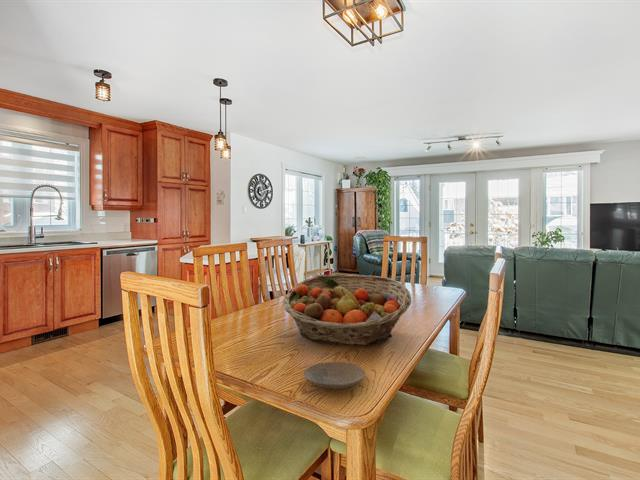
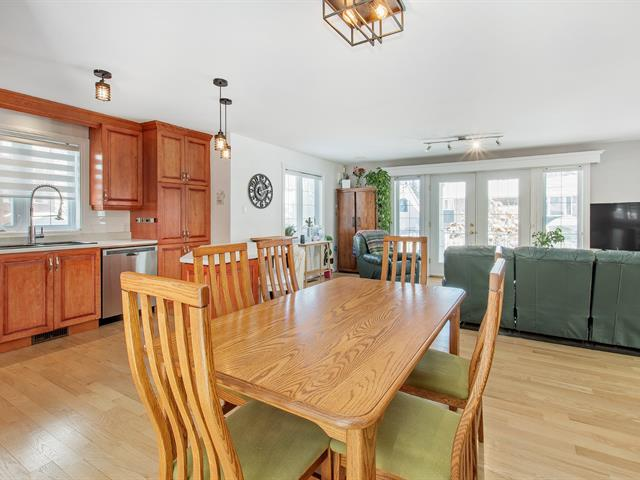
- fruit basket [282,274,412,346]
- plate [303,361,366,390]
